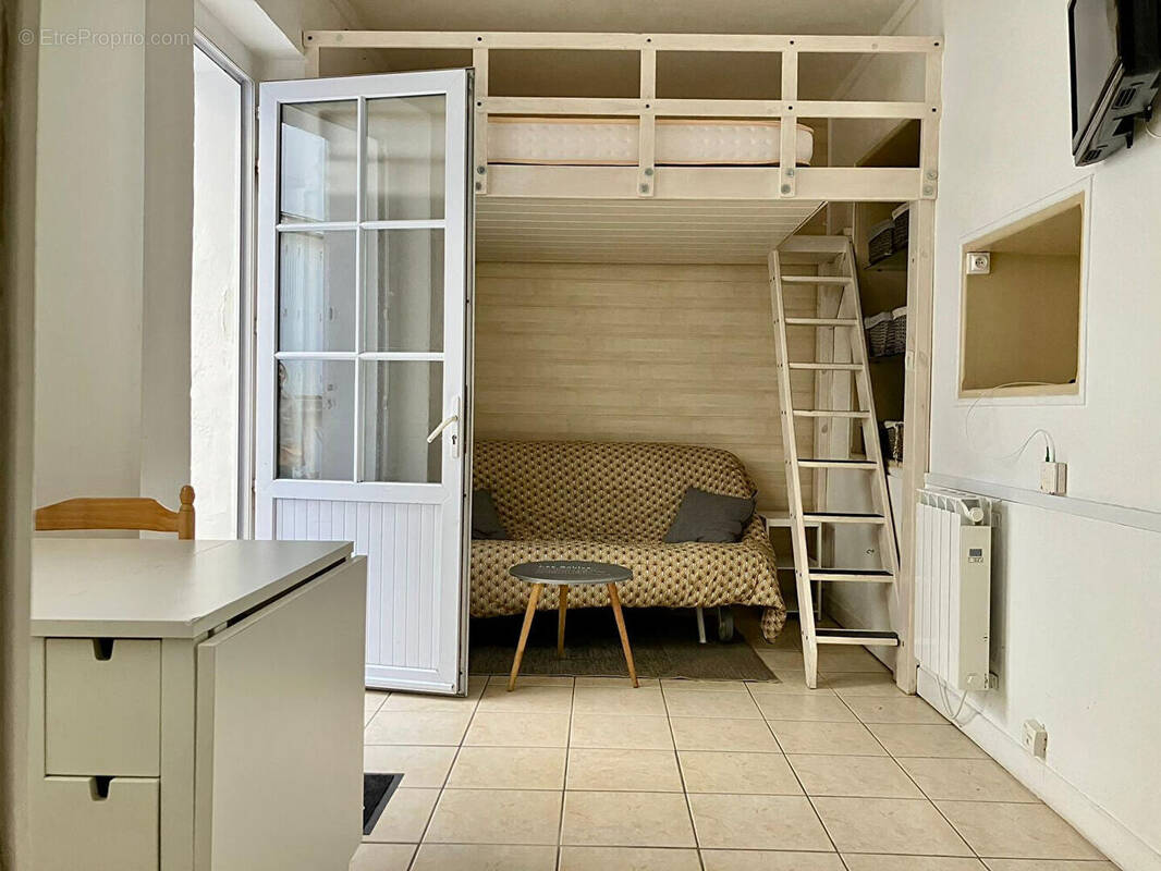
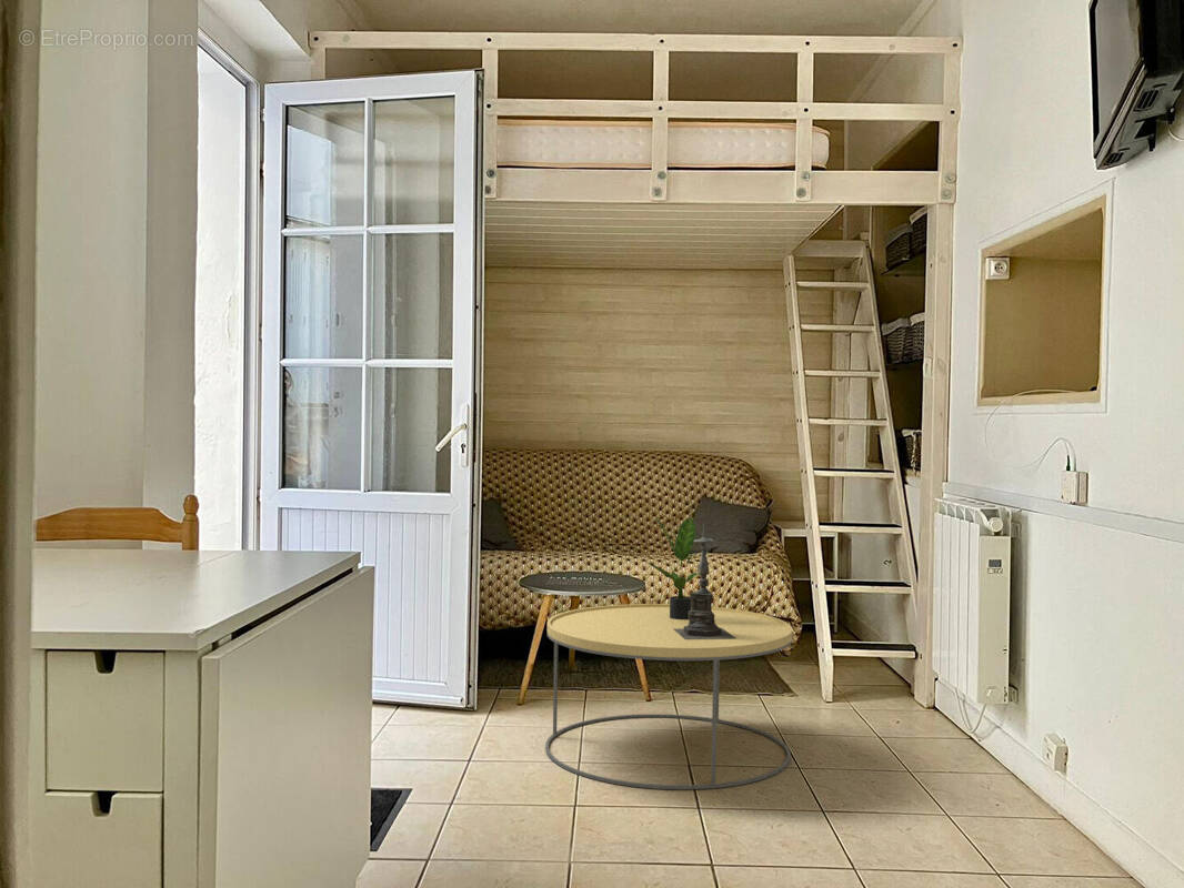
+ potted plant [646,516,702,619]
+ candle holder [674,523,735,639]
+ coffee table [544,603,793,790]
